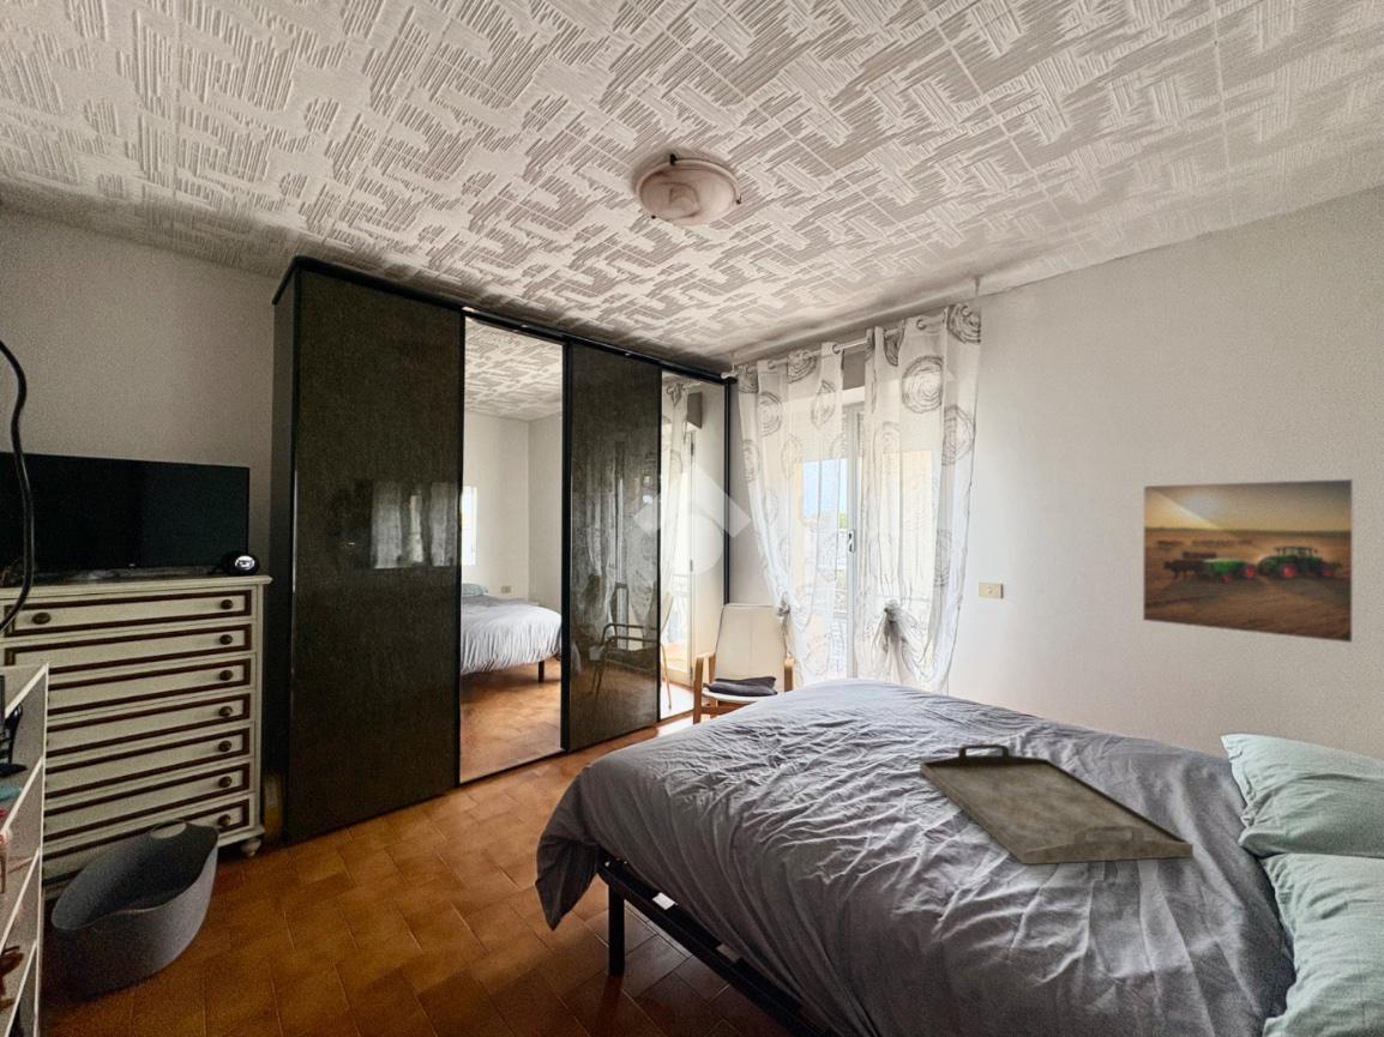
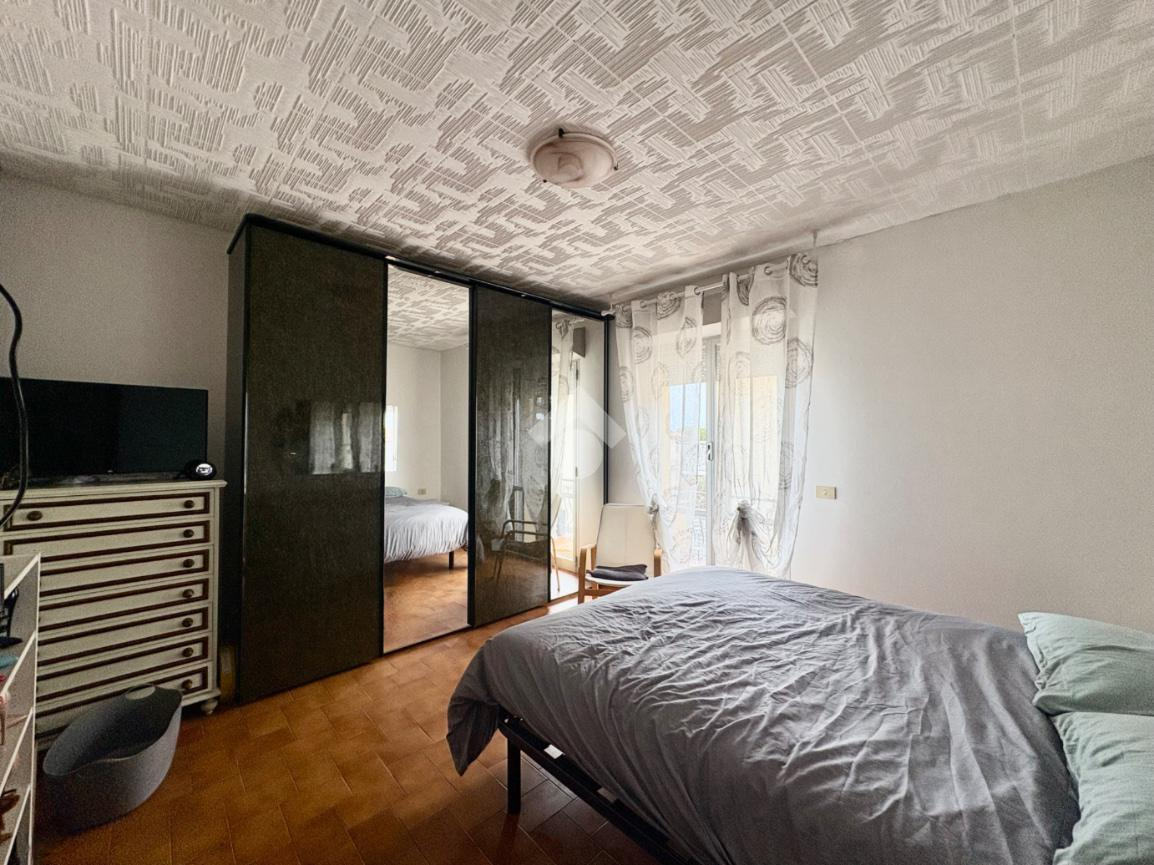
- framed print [1142,477,1354,645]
- serving tray [919,742,1195,866]
